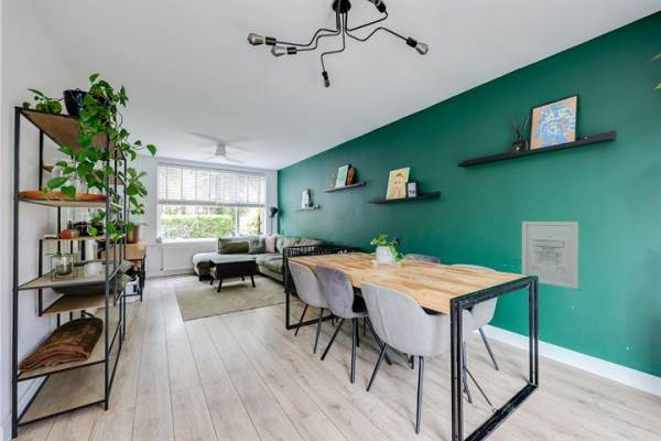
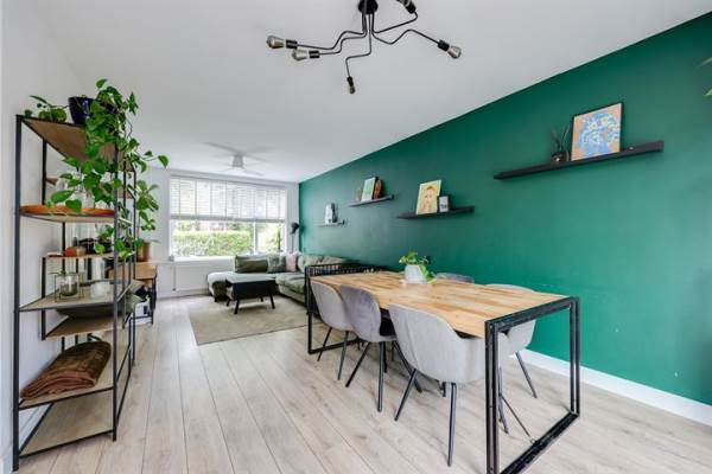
- wall art [521,220,579,290]
